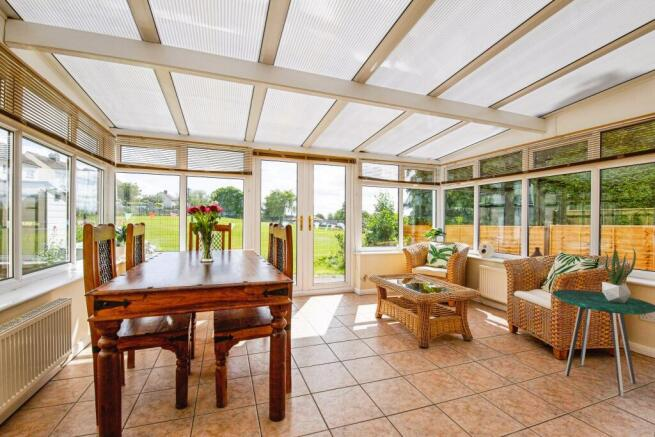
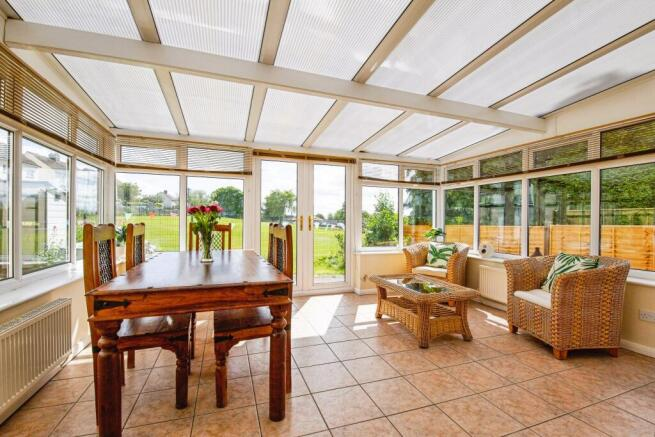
- potted plant [601,246,637,303]
- side table [552,289,655,398]
